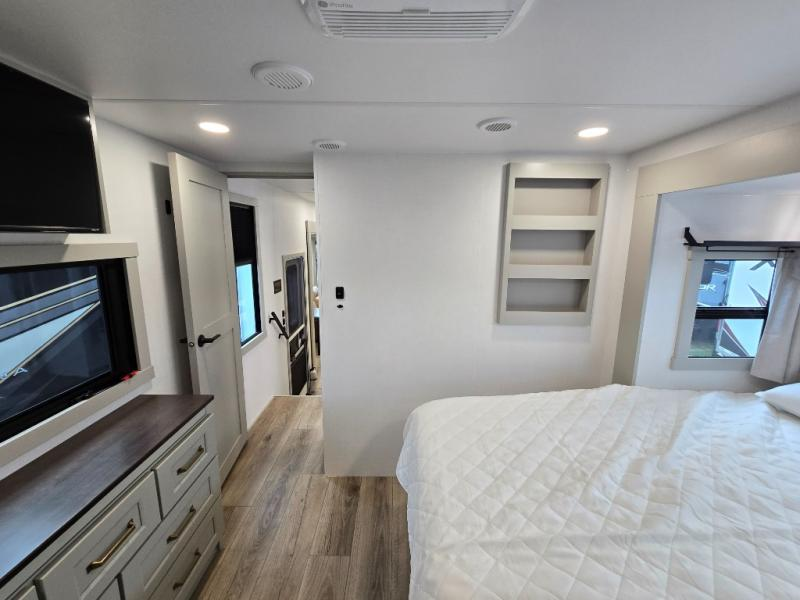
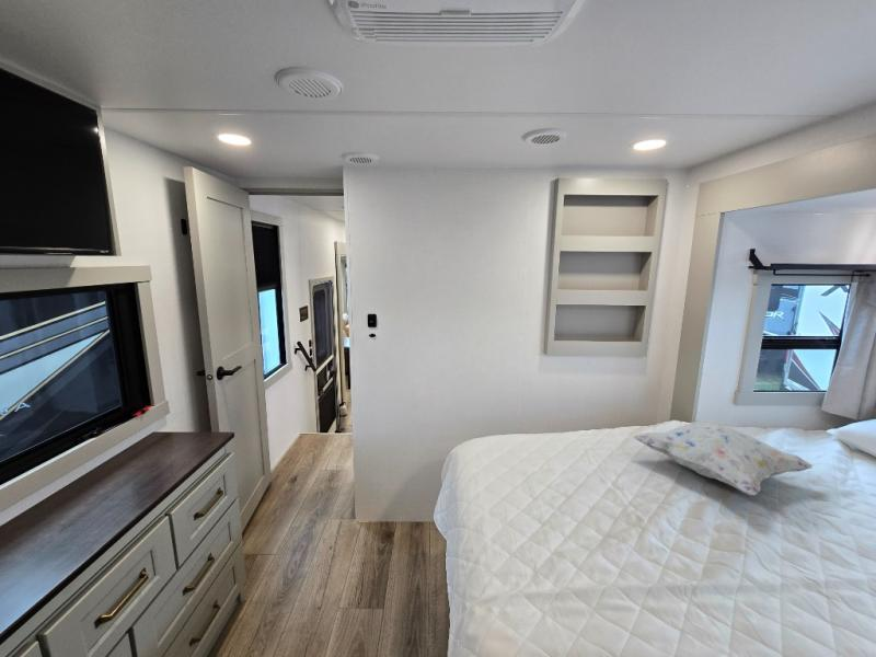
+ decorative pillow [632,419,814,496]
